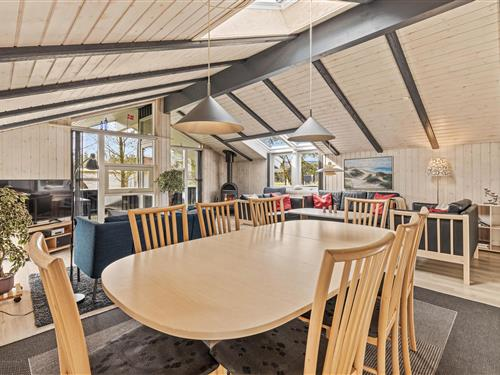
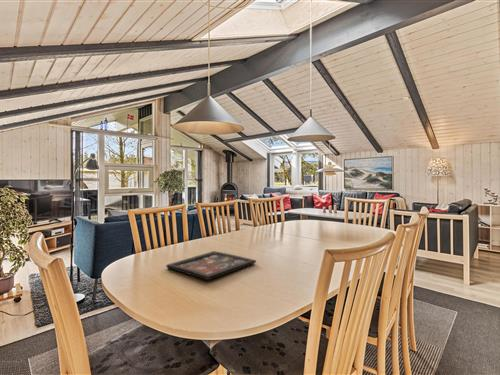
+ decorative tray [165,250,257,281]
